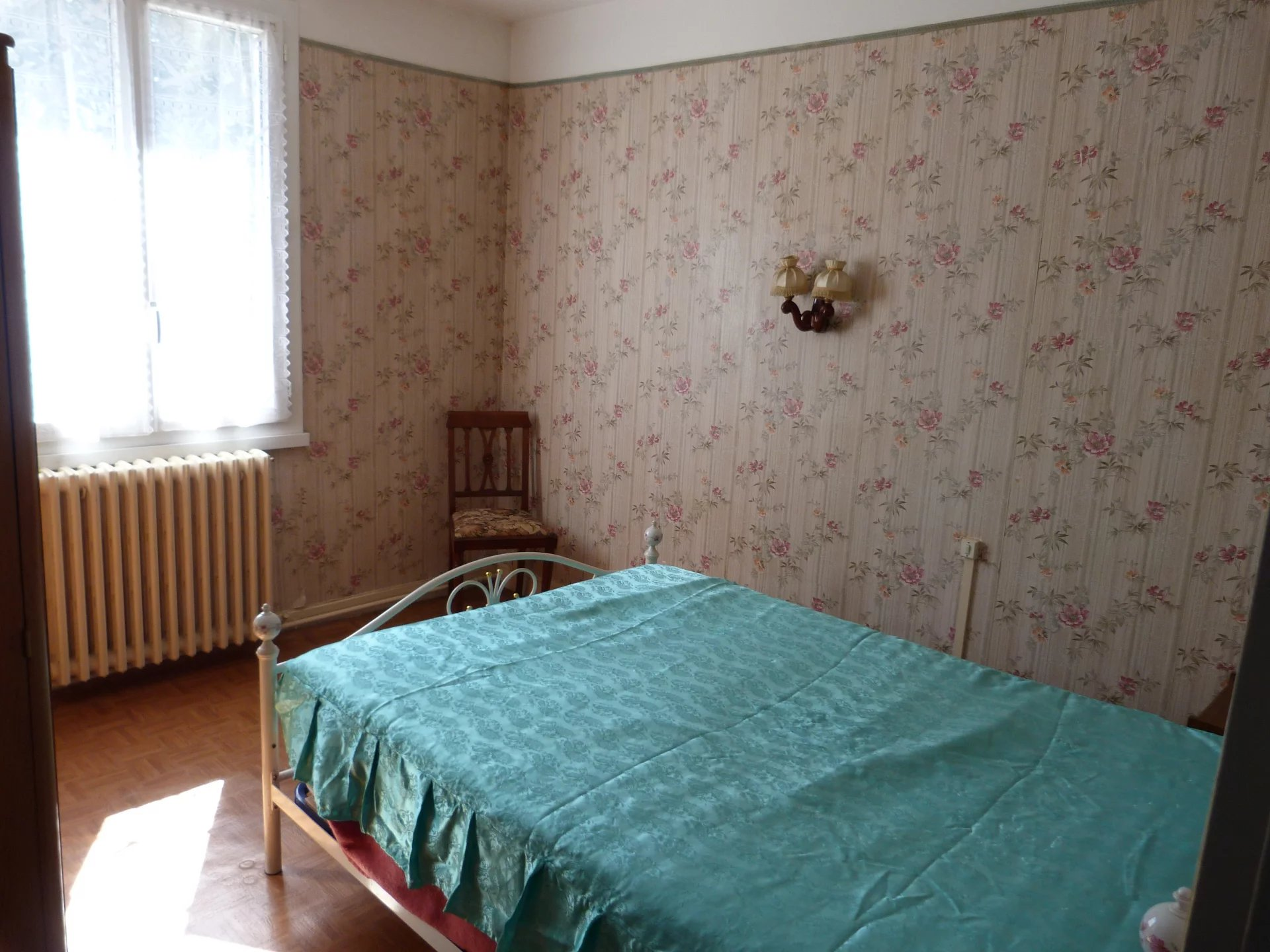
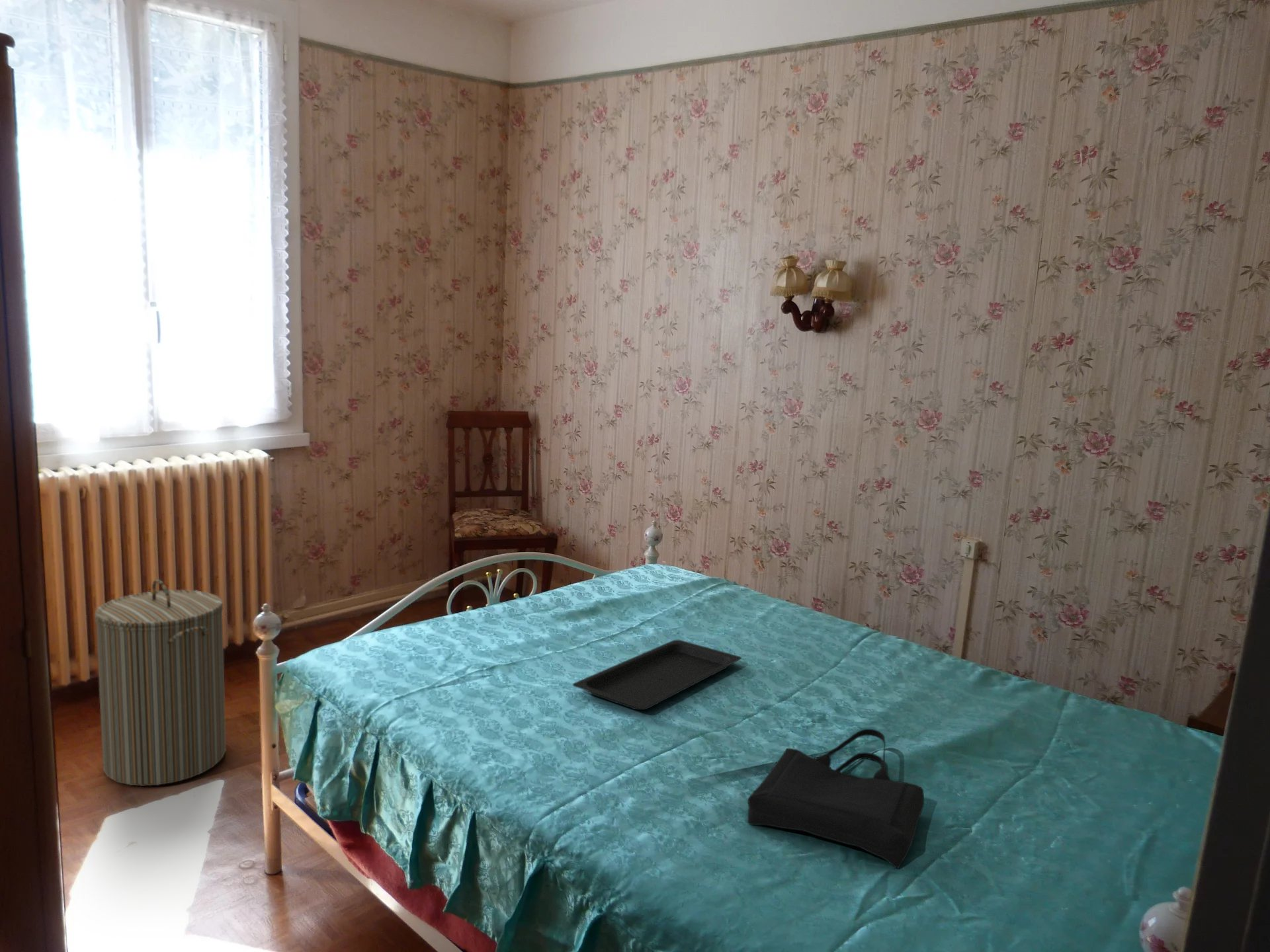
+ laundry hamper [94,578,226,787]
+ tote bag [747,729,925,869]
+ serving tray [572,639,742,711]
